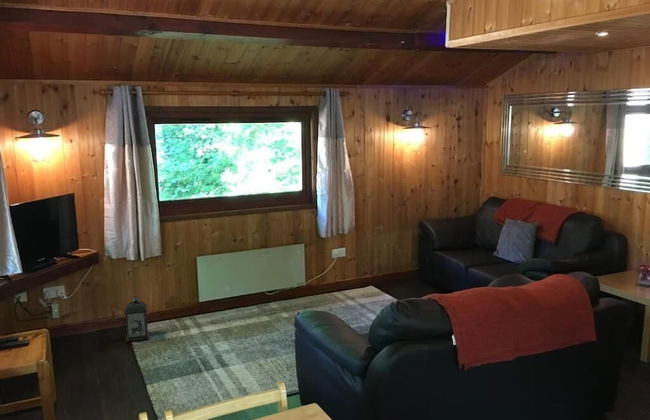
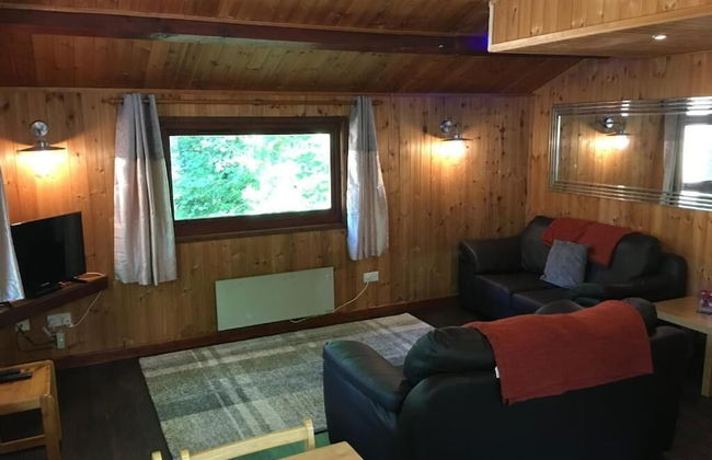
- lantern [123,295,150,343]
